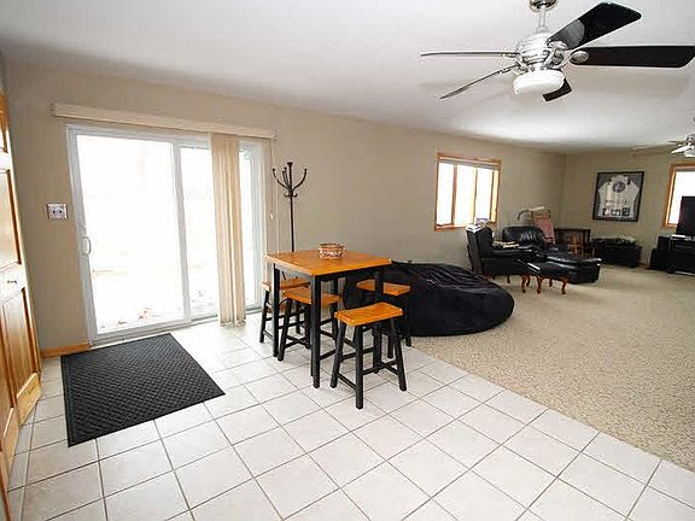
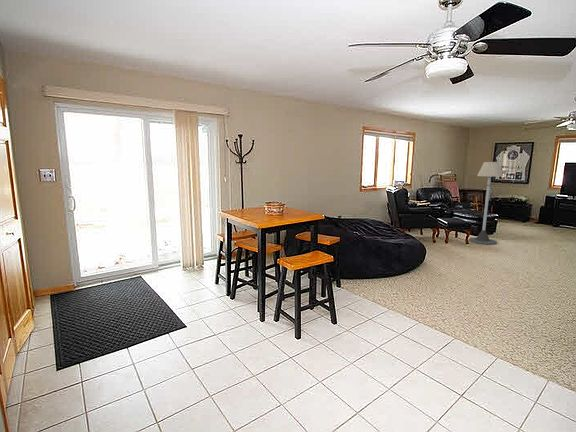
+ floor lamp [468,161,504,245]
